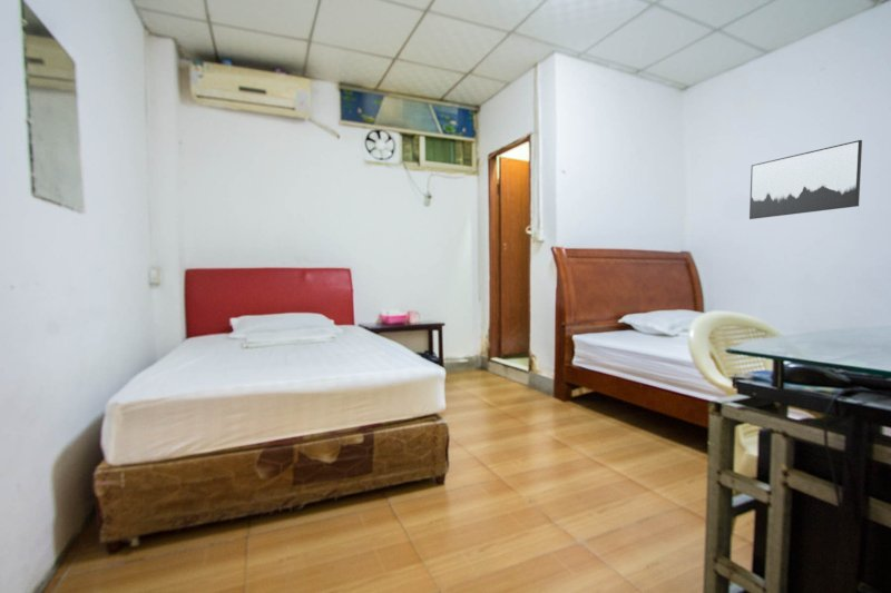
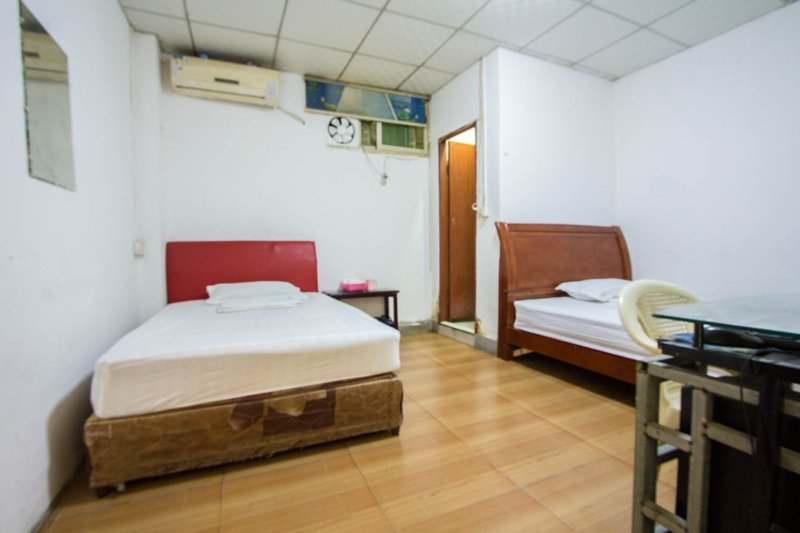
- wall art [748,139,863,220]
